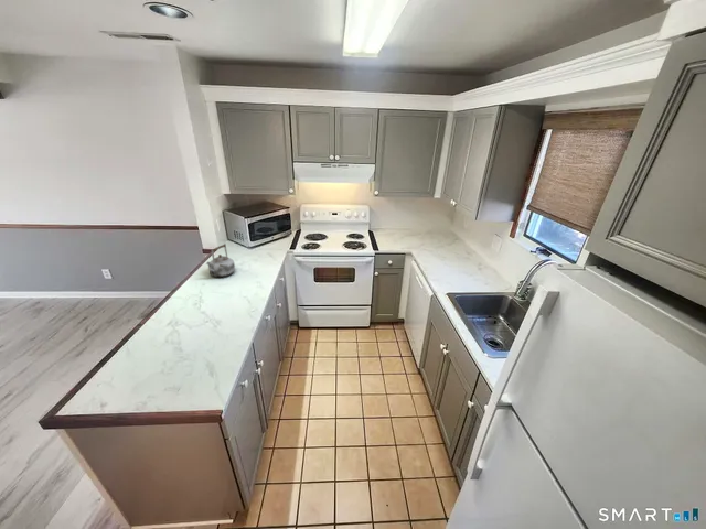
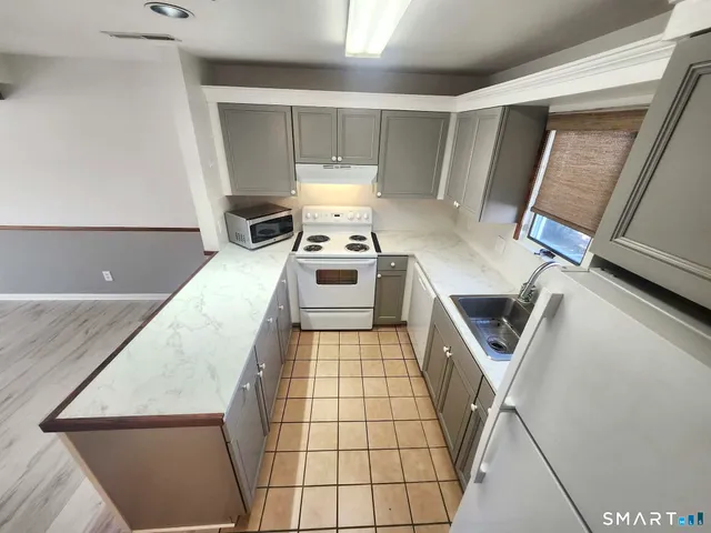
- kettle [205,242,236,278]
